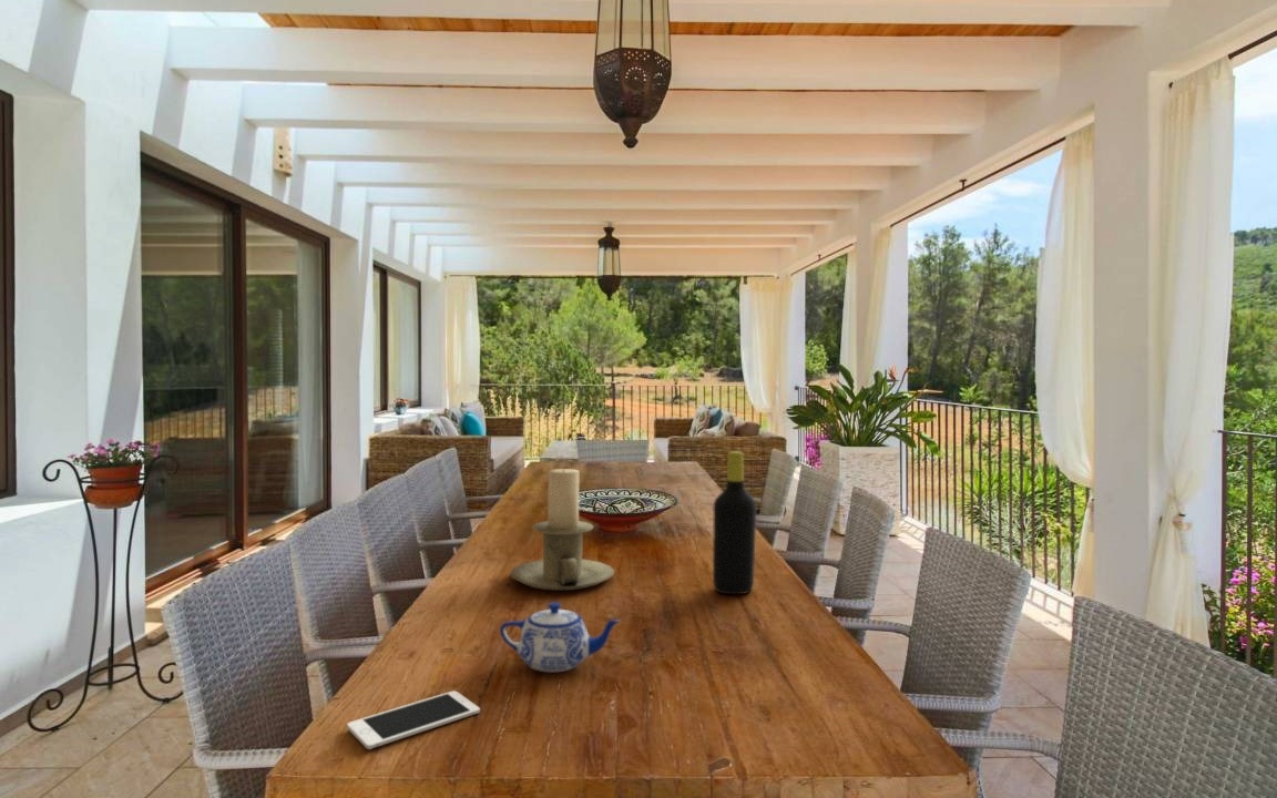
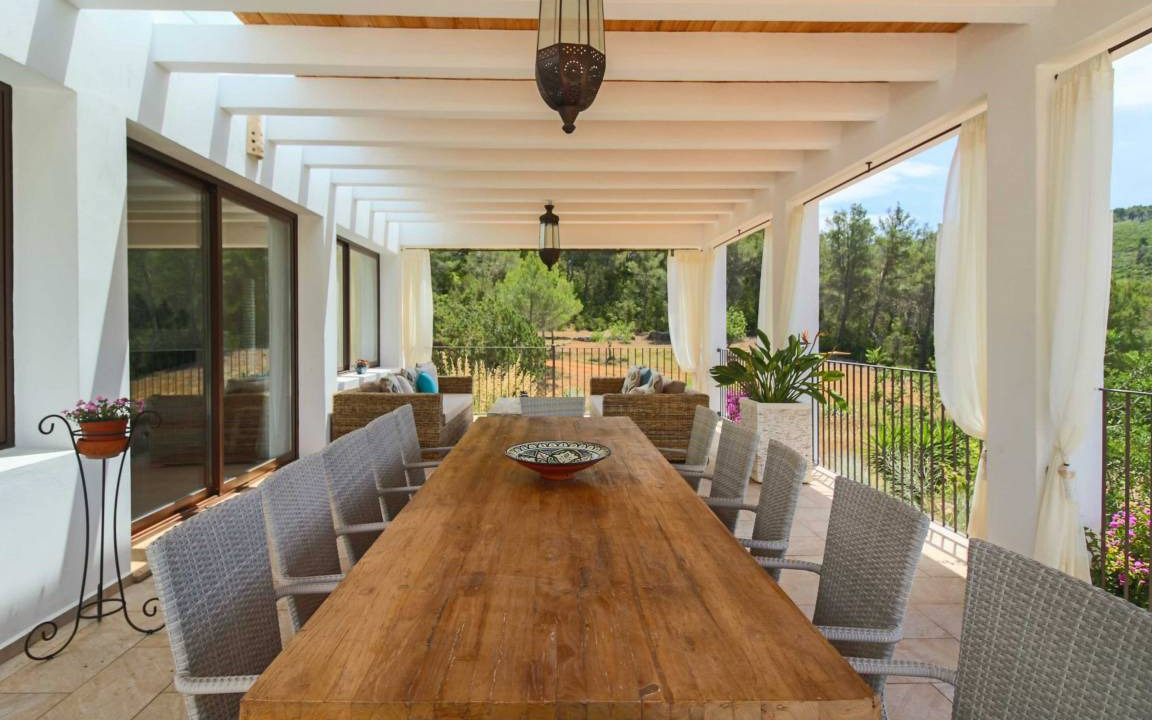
- cell phone [346,689,481,750]
- bottle [712,450,757,595]
- teapot [499,602,623,673]
- candle holder [509,468,615,592]
